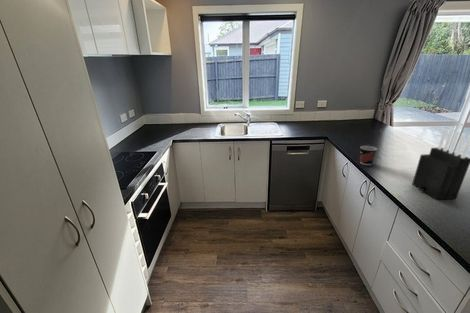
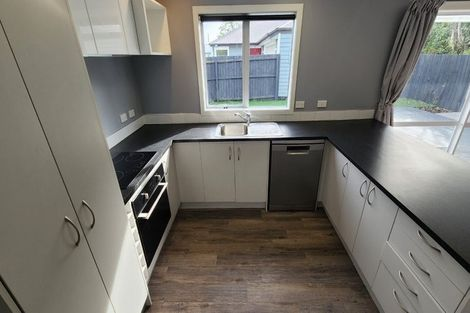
- cup [359,145,378,166]
- knife block [411,127,470,201]
